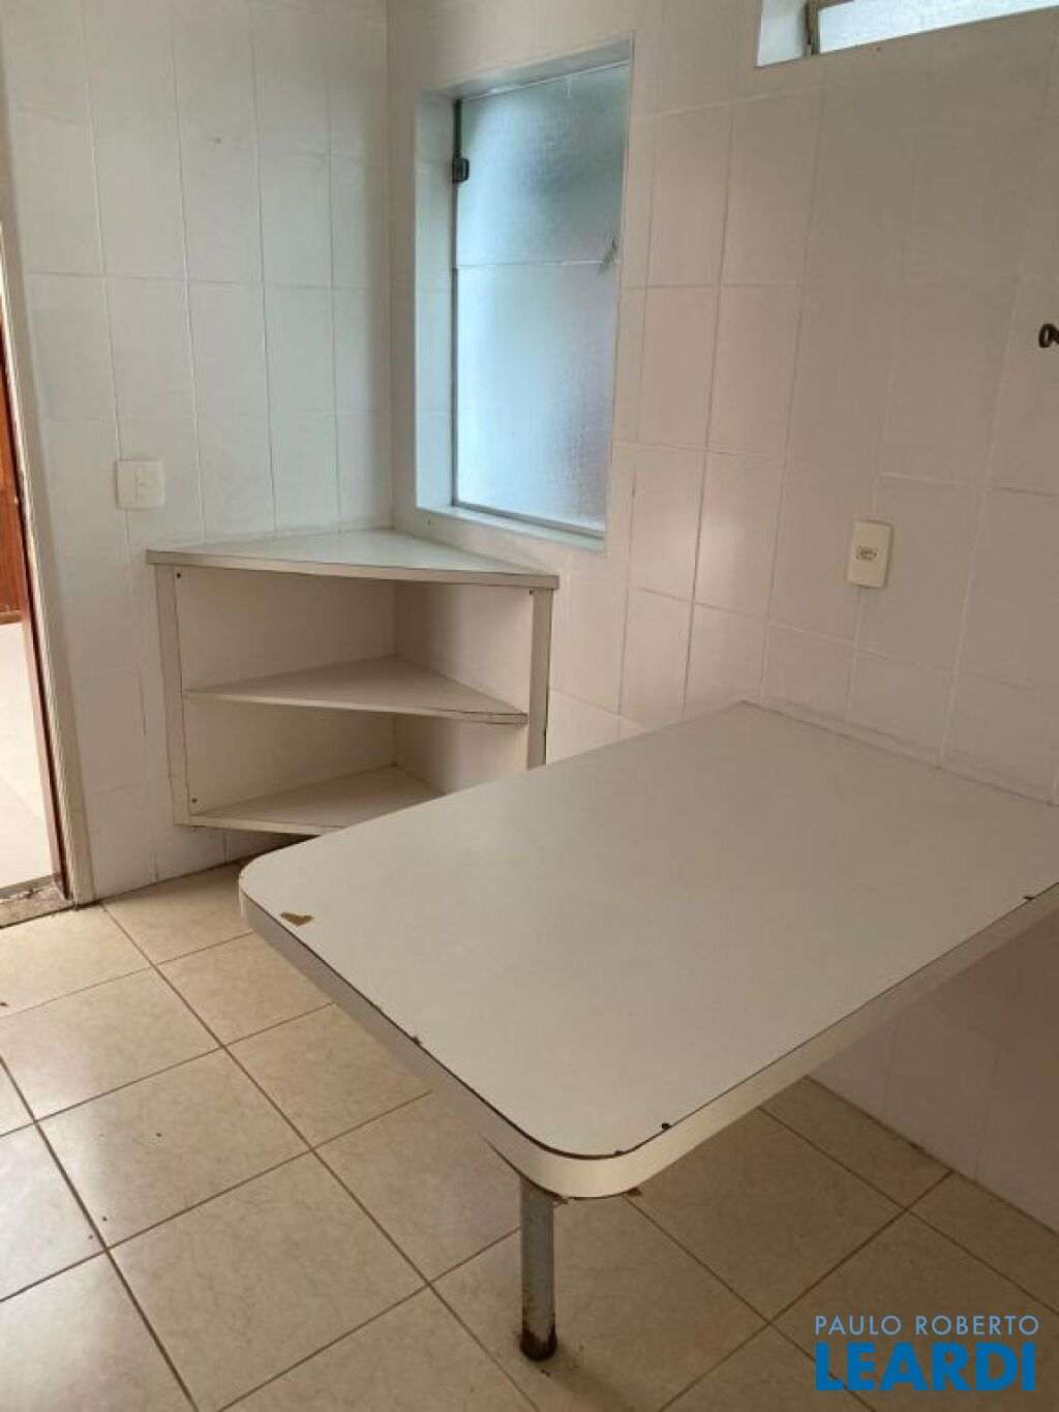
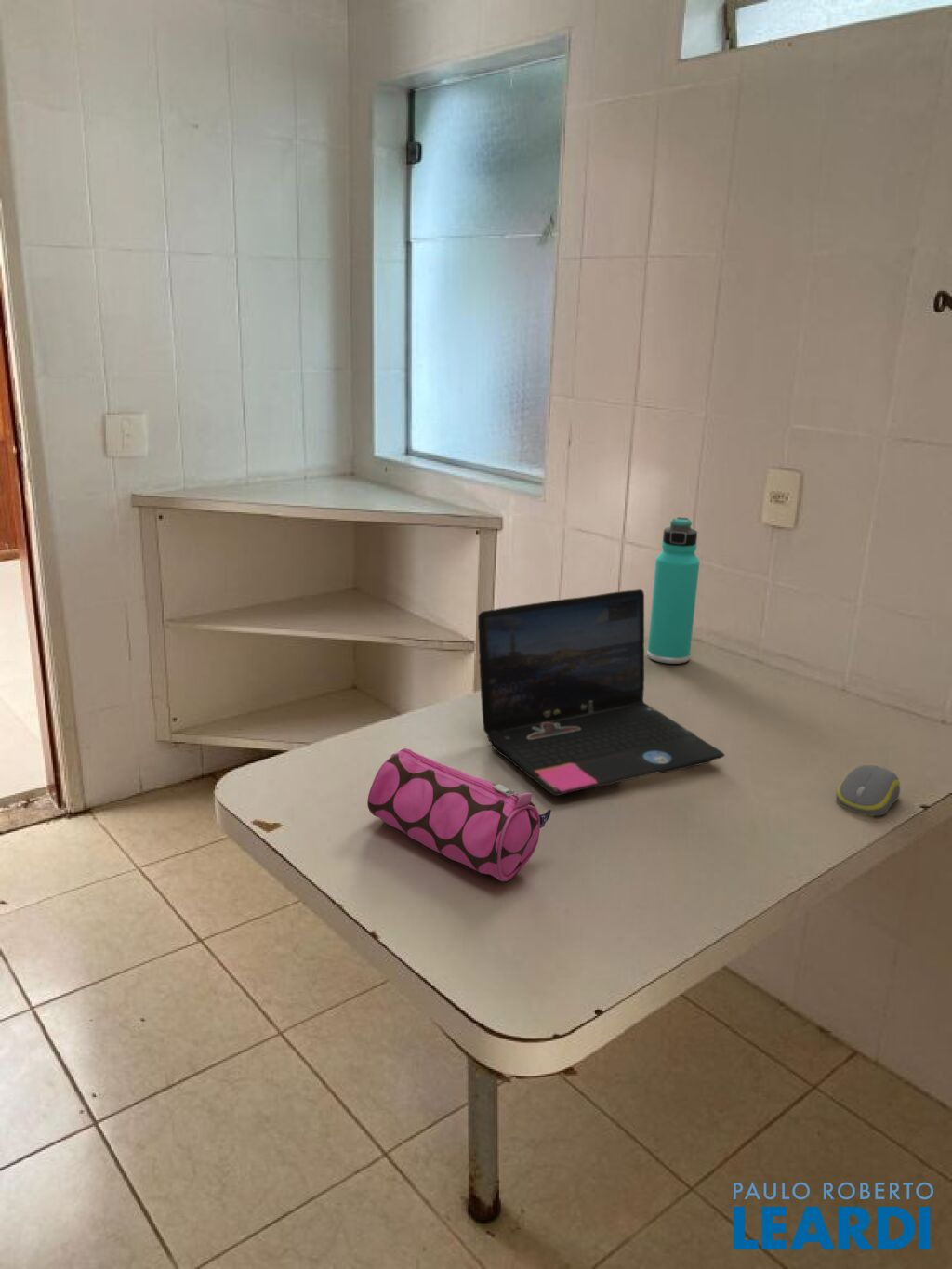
+ pencil case [366,747,552,882]
+ laptop [477,588,726,797]
+ thermos bottle [646,516,701,665]
+ computer mouse [835,764,901,816]
